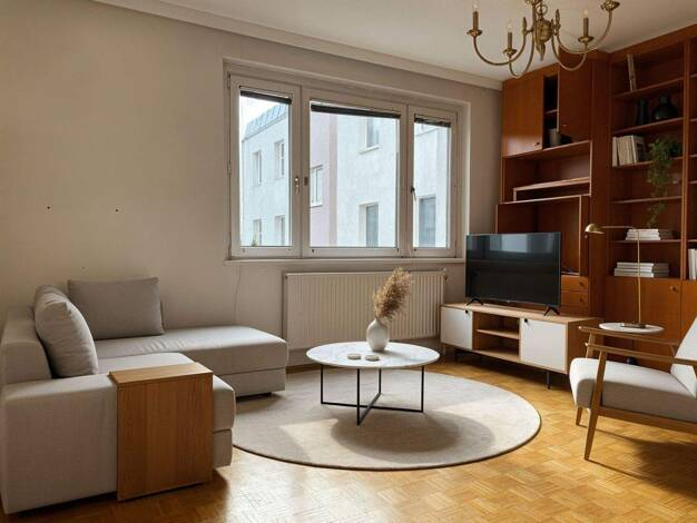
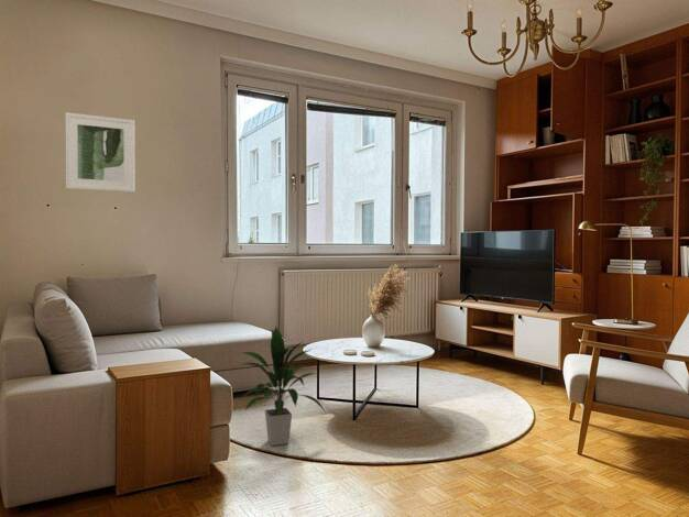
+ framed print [65,111,135,194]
+ indoor plant [237,326,327,447]
